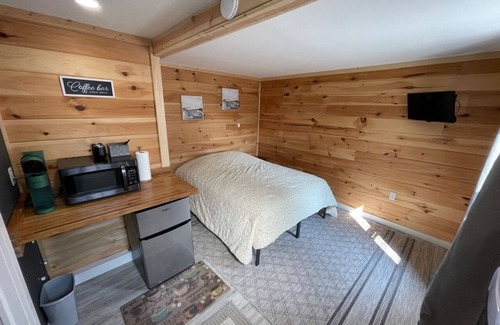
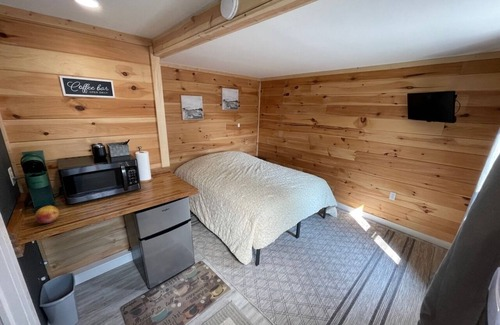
+ fruit [34,205,61,224]
